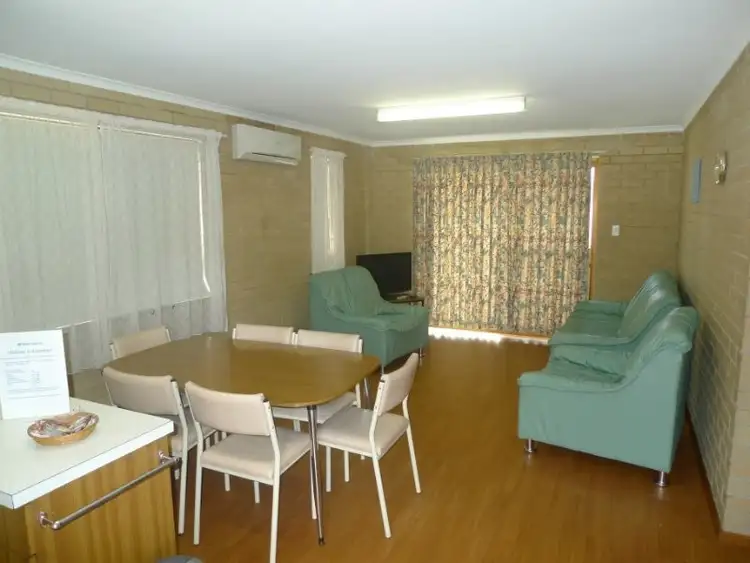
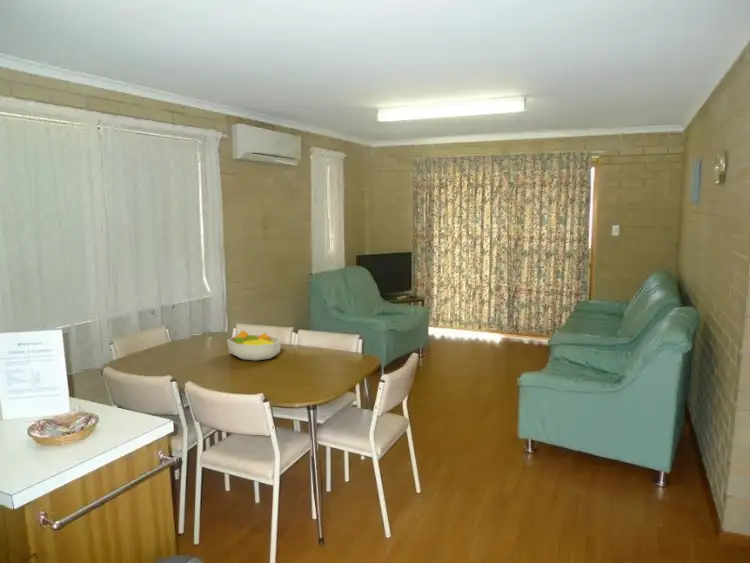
+ fruit bowl [226,329,282,361]
